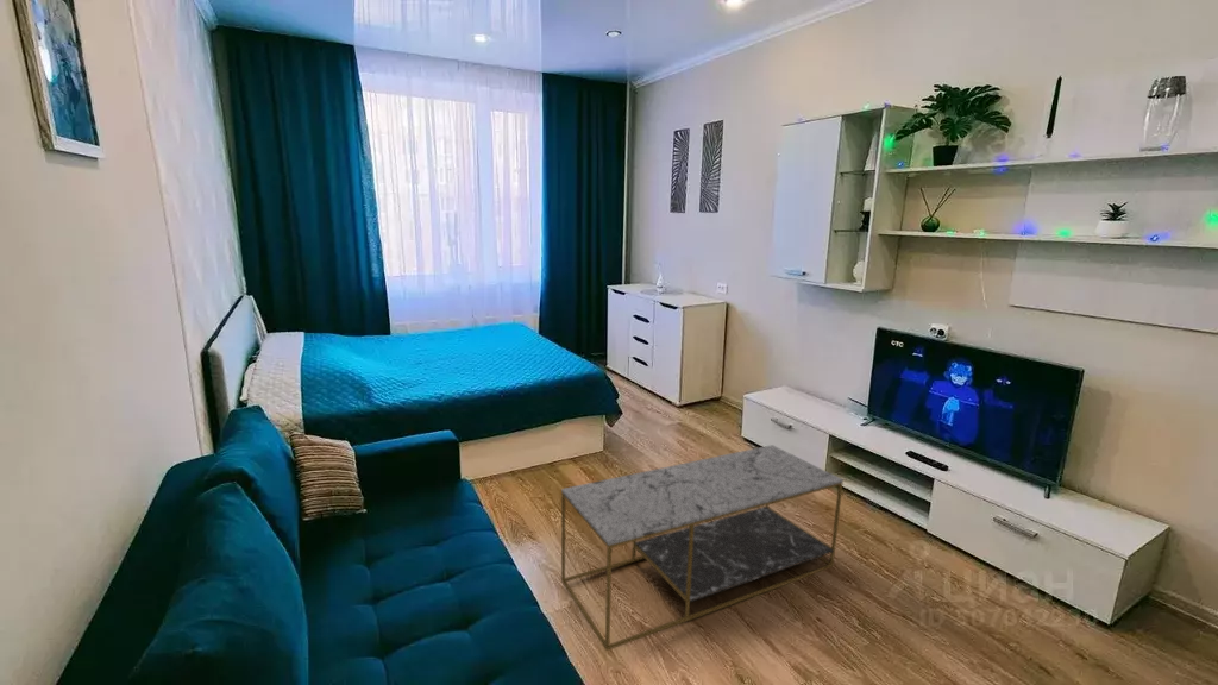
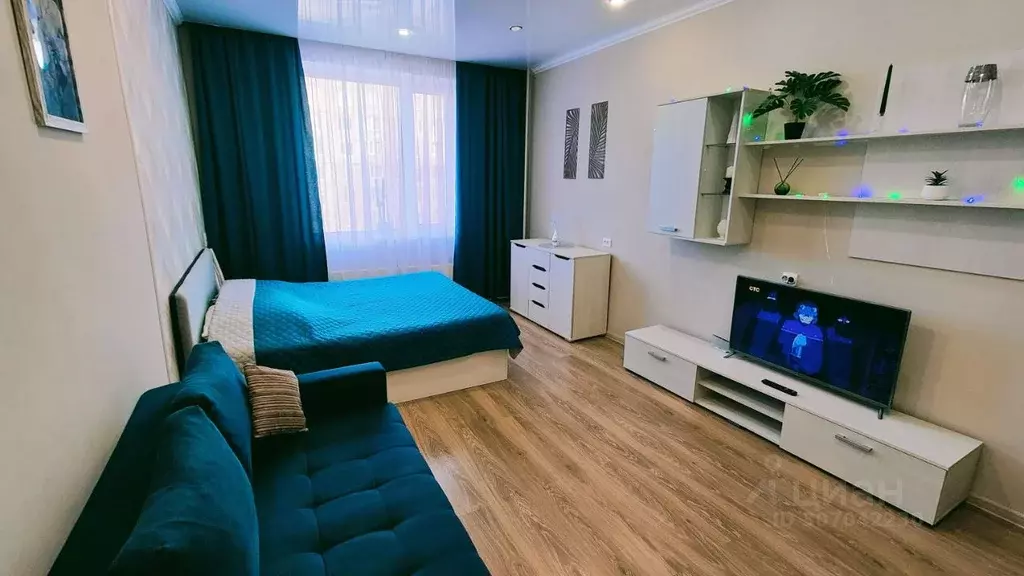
- coffee table [560,444,845,652]
